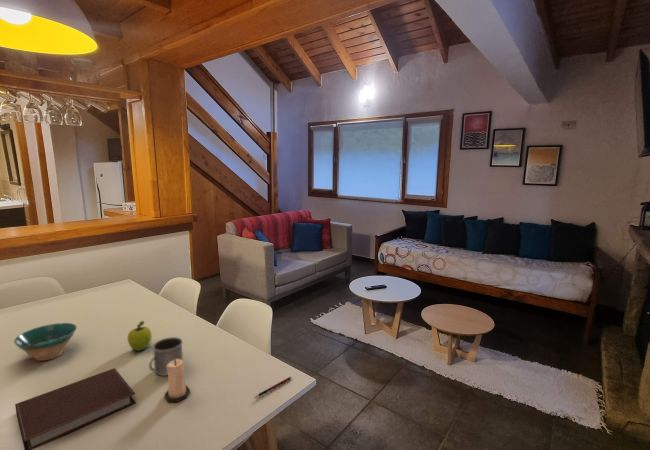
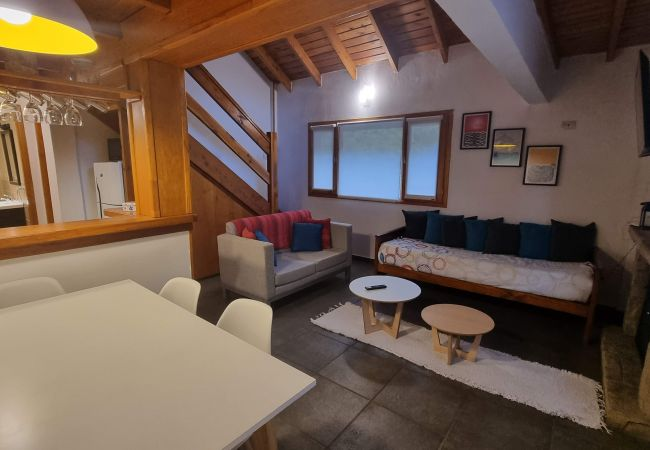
- candle [163,359,191,403]
- mug [148,336,184,377]
- fruit [127,320,153,352]
- notebook [14,367,137,450]
- bowl [13,322,78,362]
- pen [253,376,293,399]
